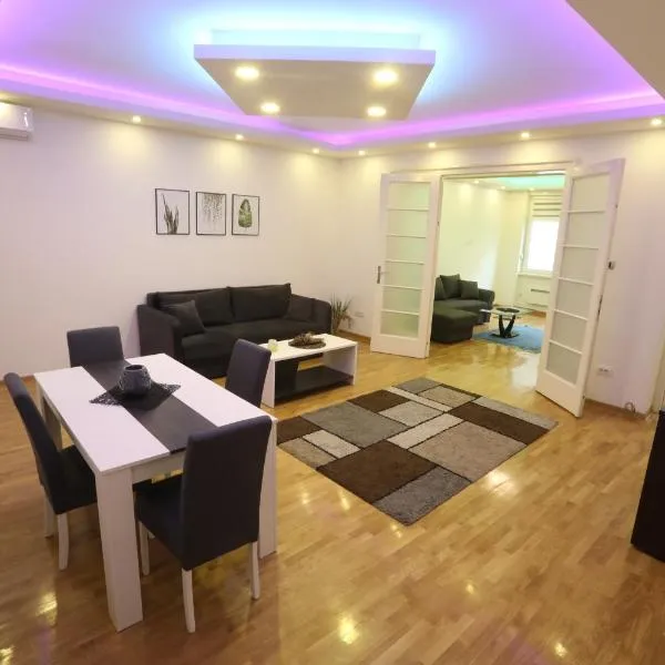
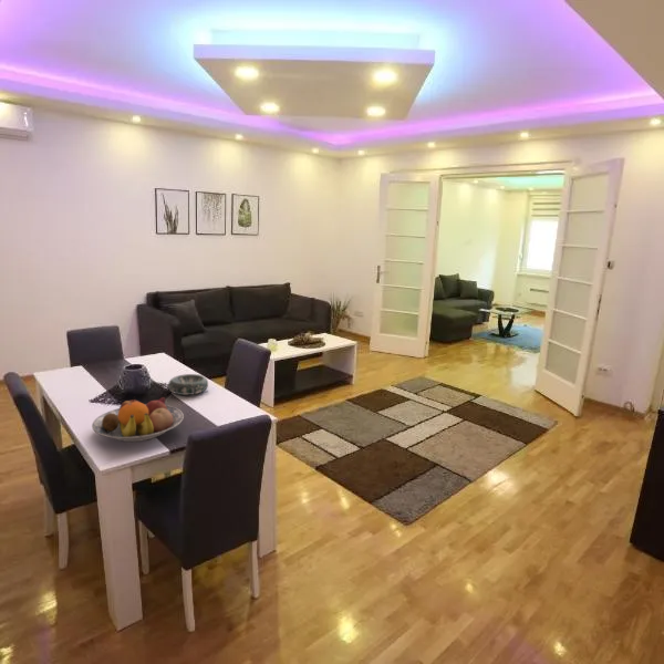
+ decorative bowl [167,373,209,396]
+ fruit bowl [91,395,185,443]
